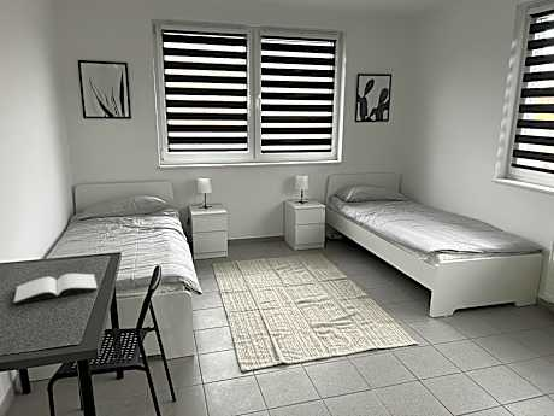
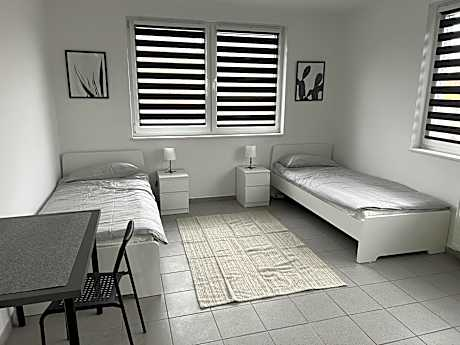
- book [12,273,99,305]
